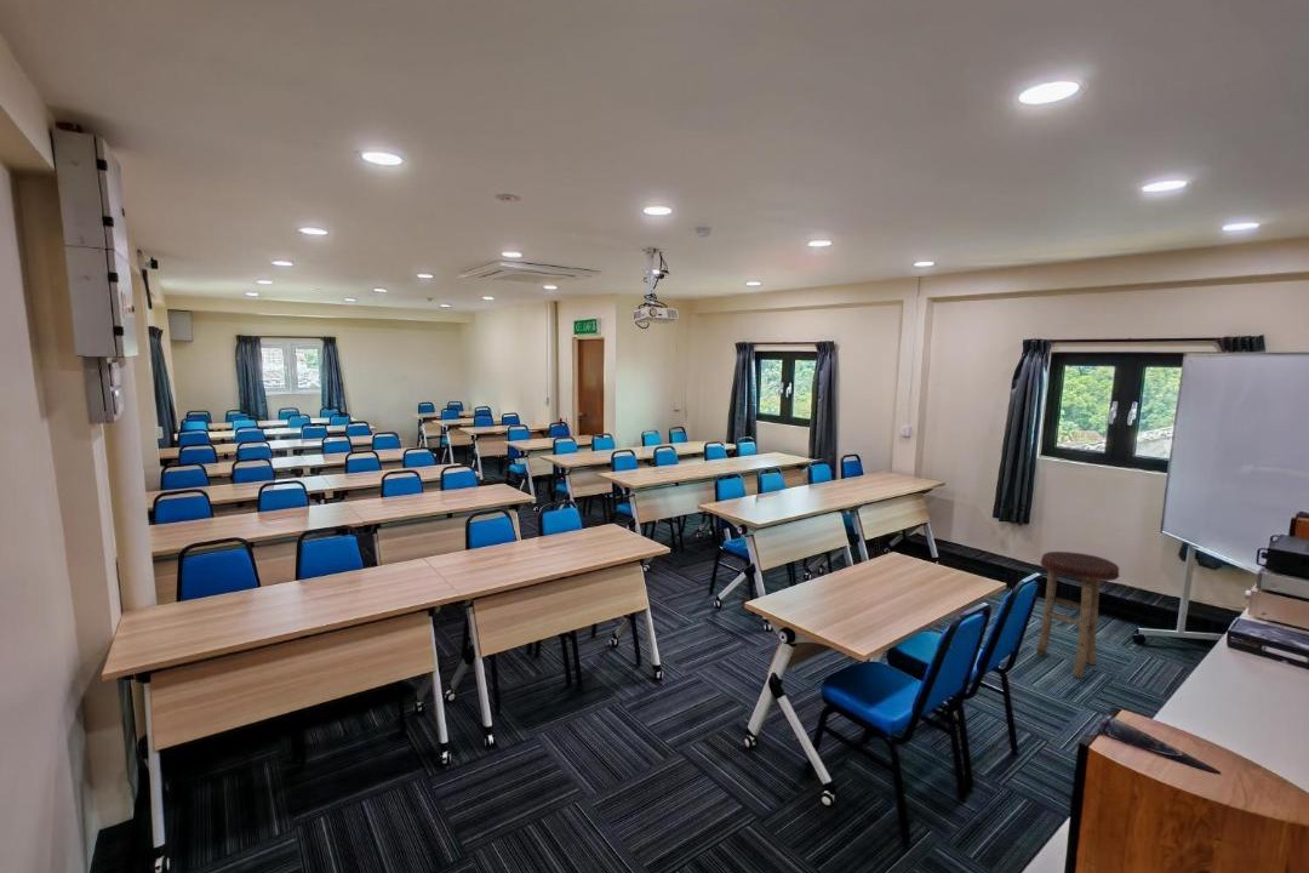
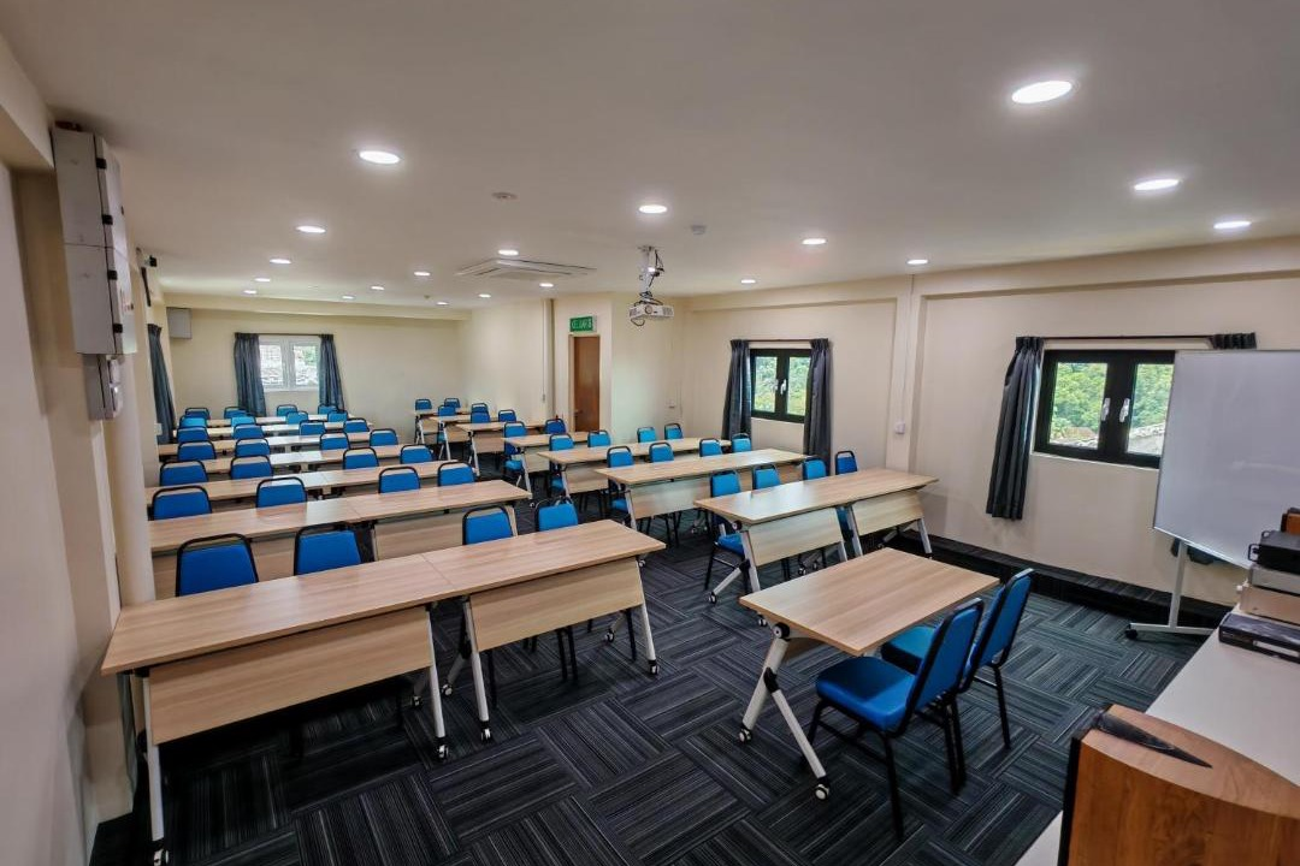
- stool [1035,550,1120,679]
